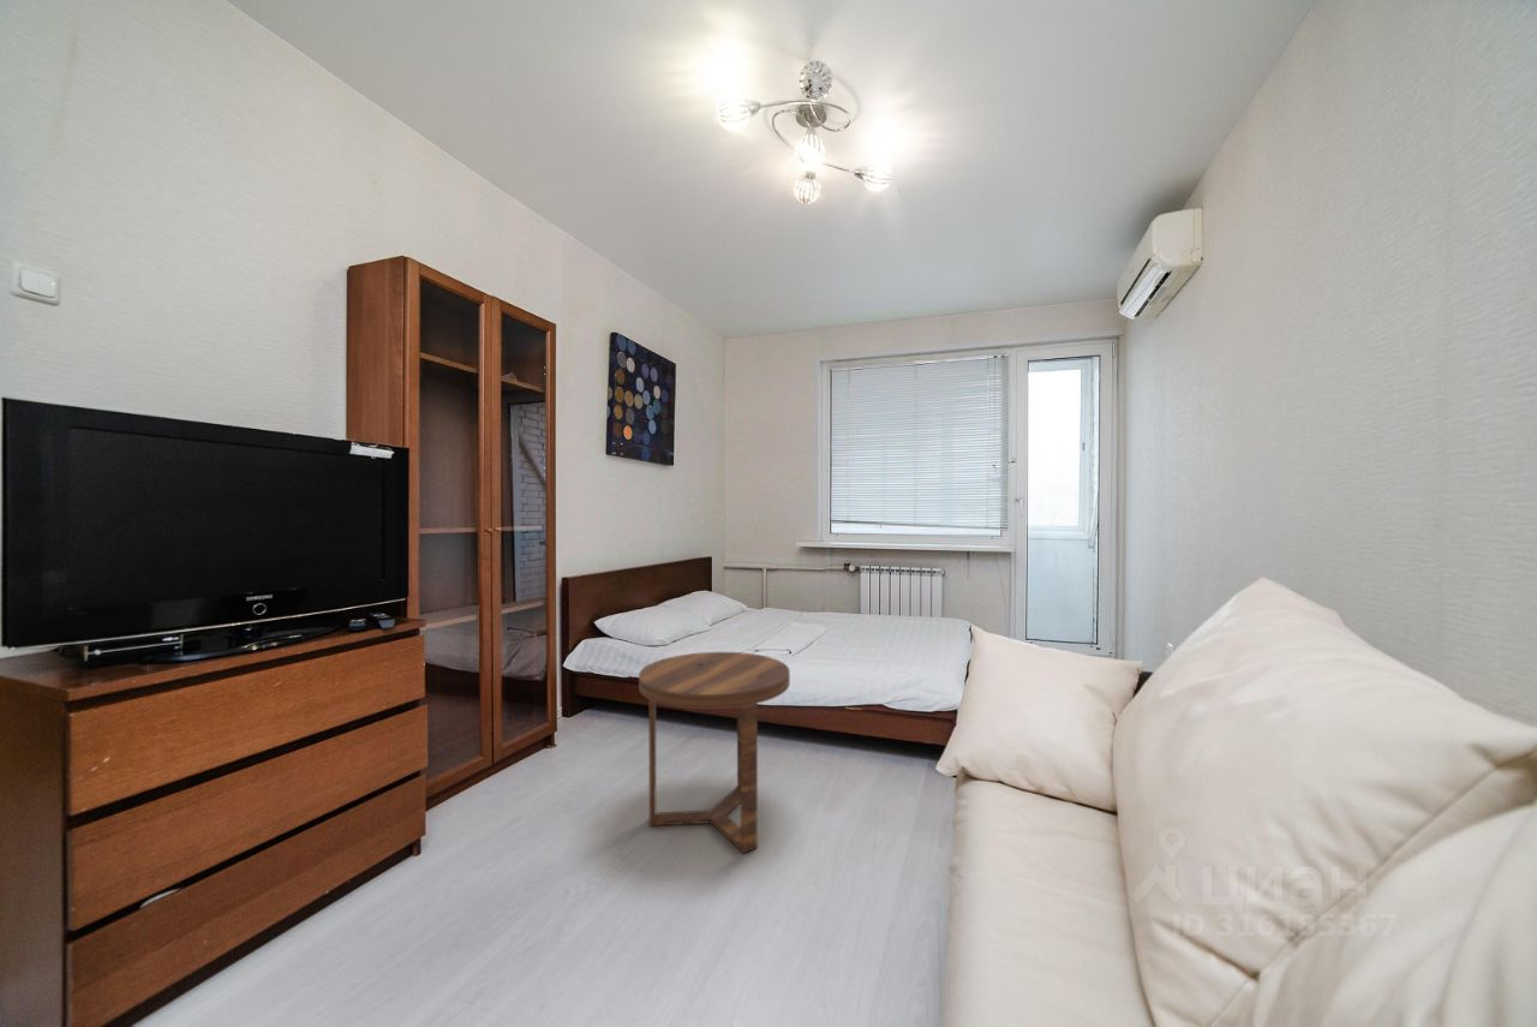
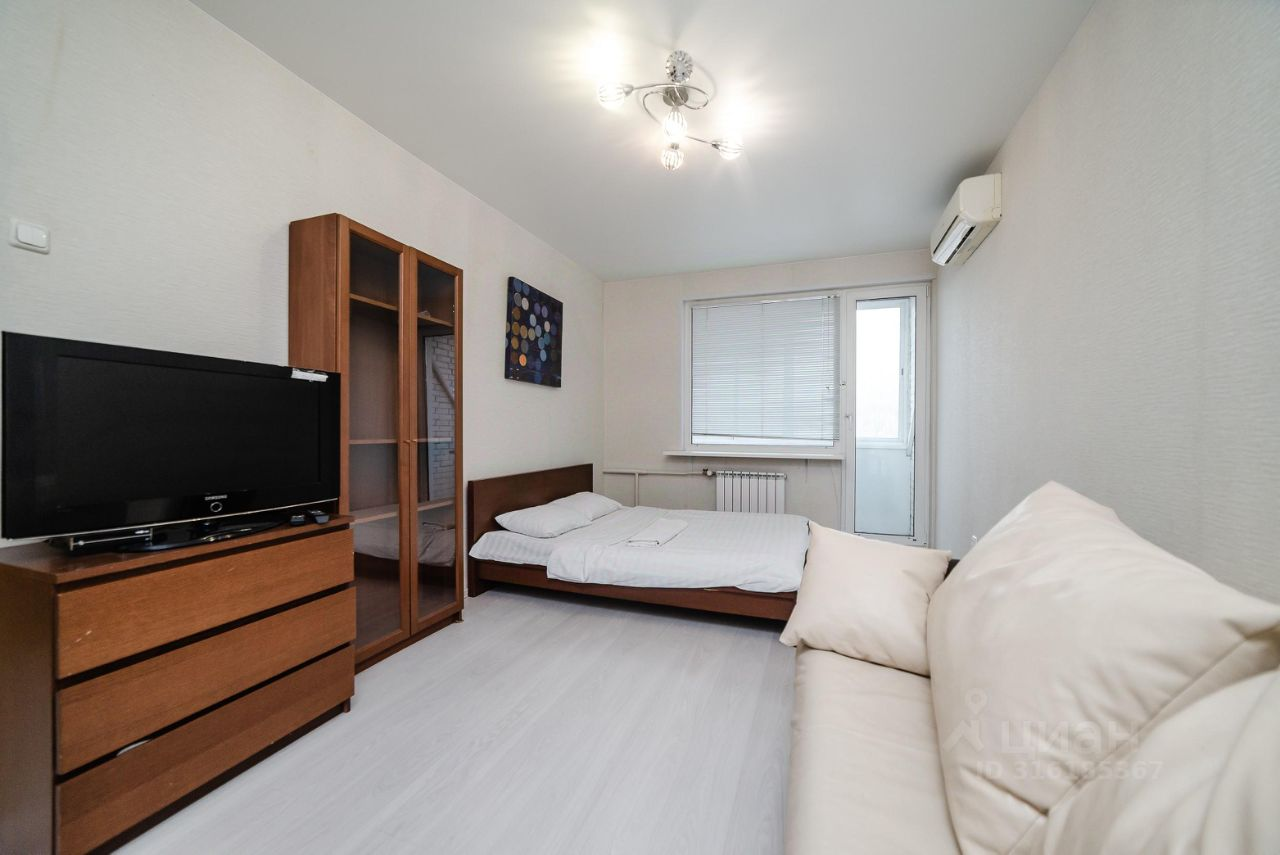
- side table [638,651,791,854]
